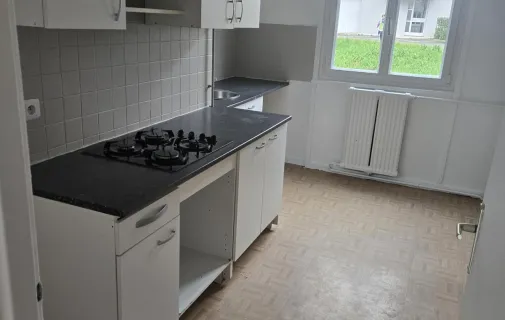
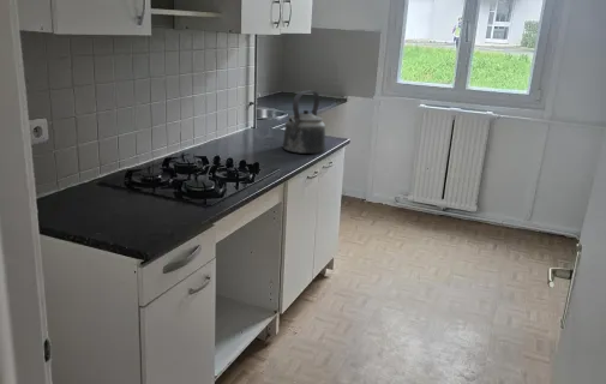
+ kettle [282,90,326,155]
